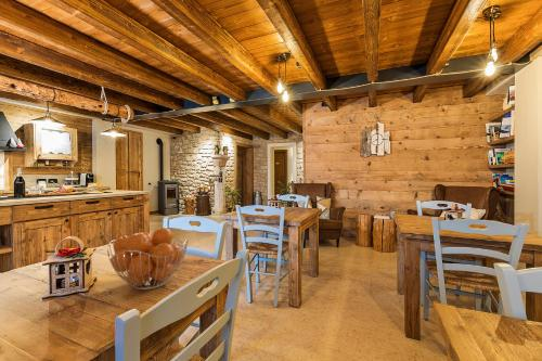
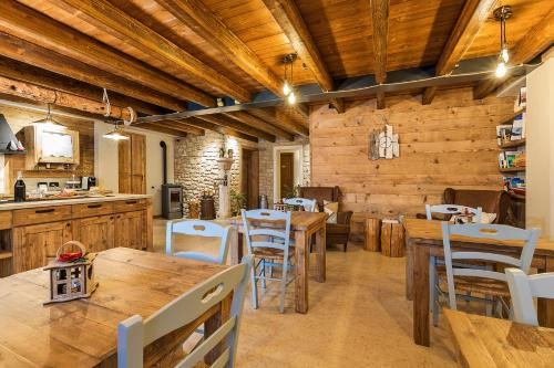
- fruit basket [106,227,190,291]
